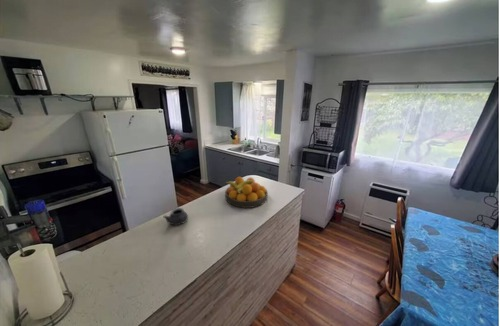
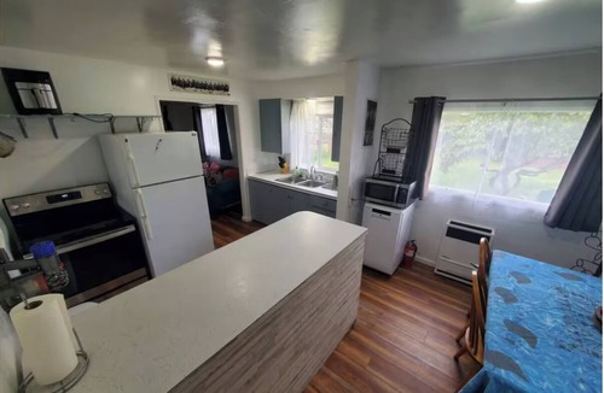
- fruit bowl [224,176,269,209]
- teapot [162,207,189,226]
